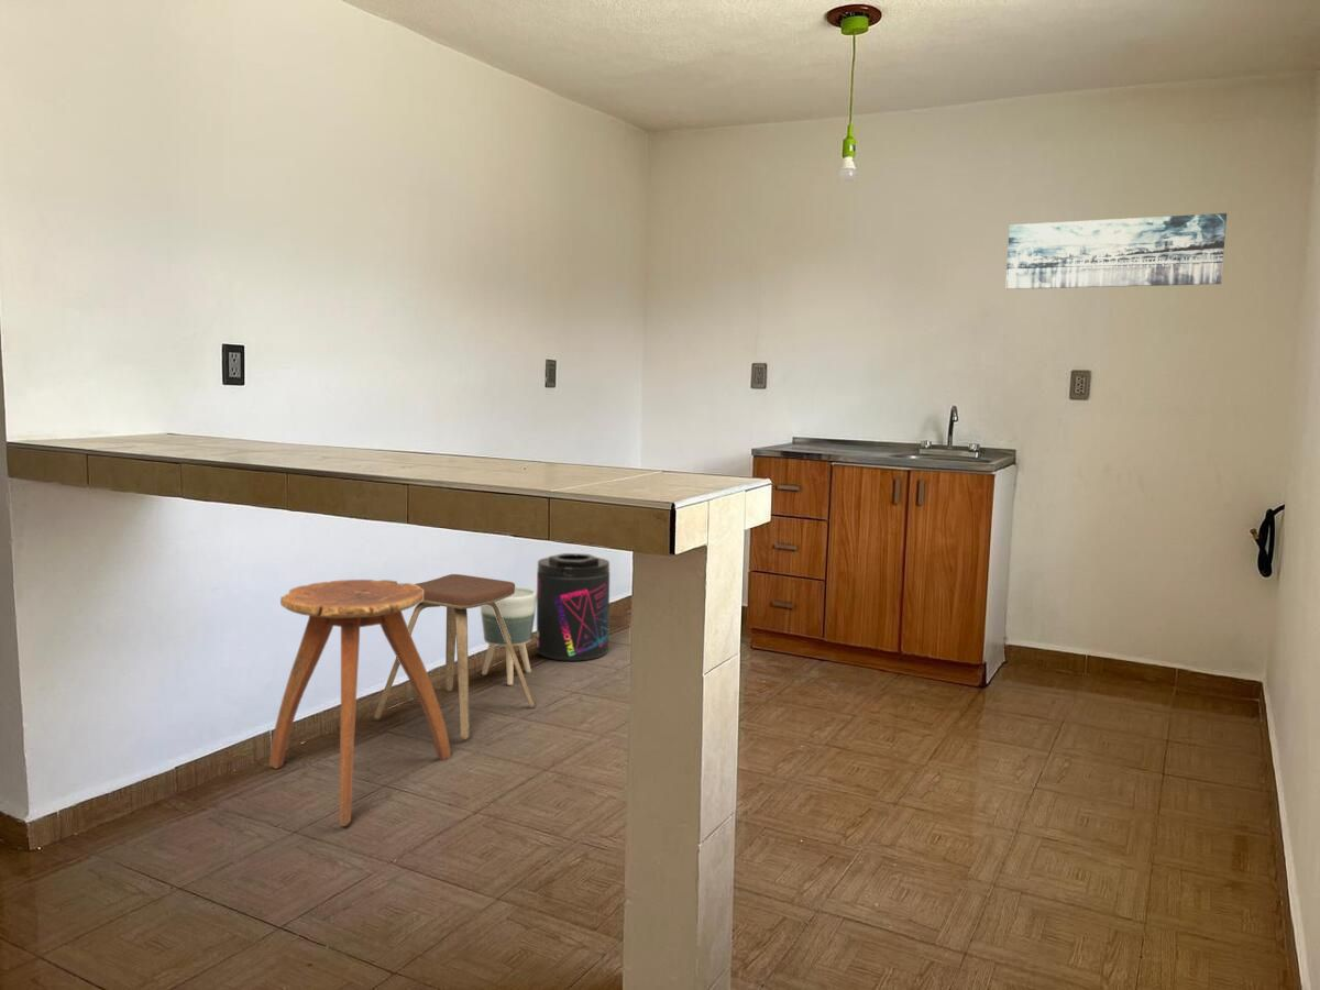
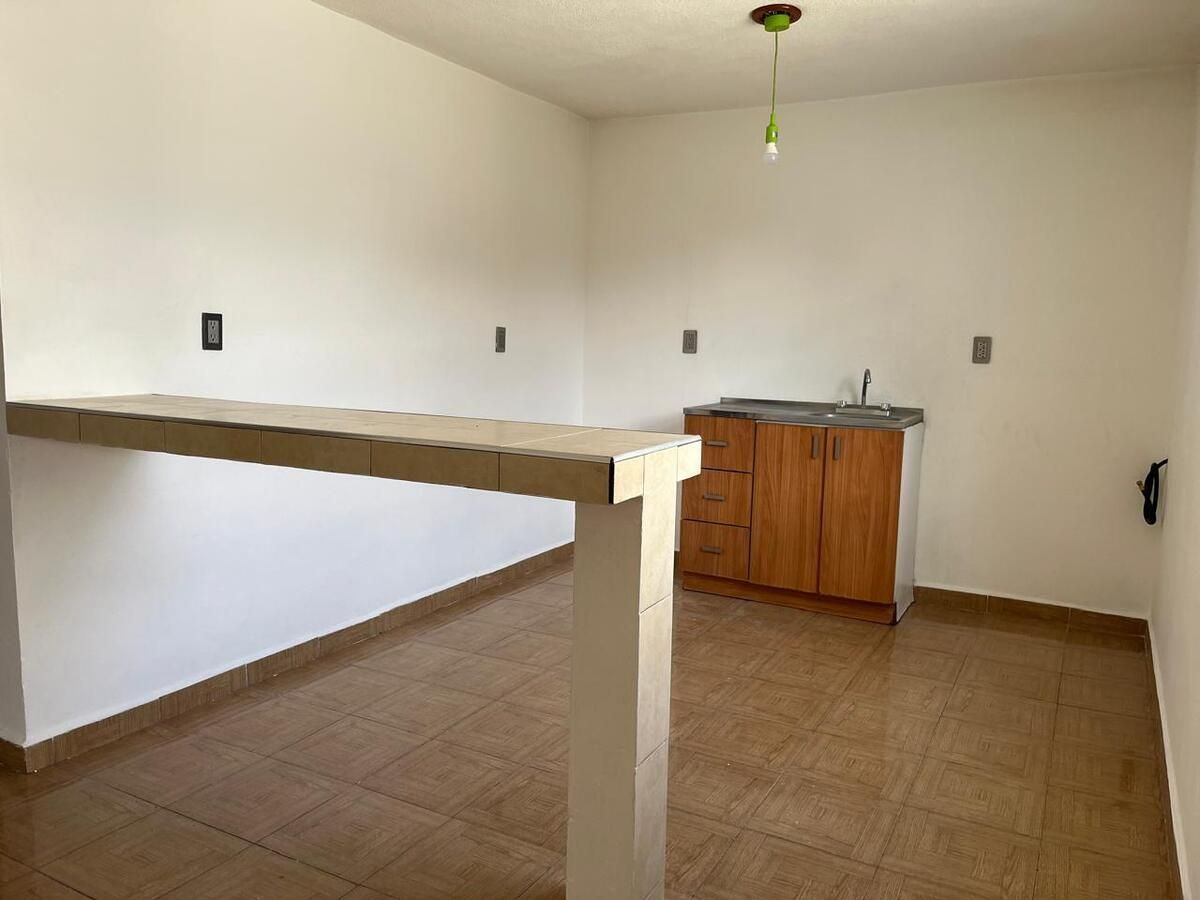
- stool [268,579,452,827]
- wall art [1004,212,1228,290]
- music stool [373,573,537,740]
- planter [480,585,537,686]
- supplement container [536,552,610,662]
